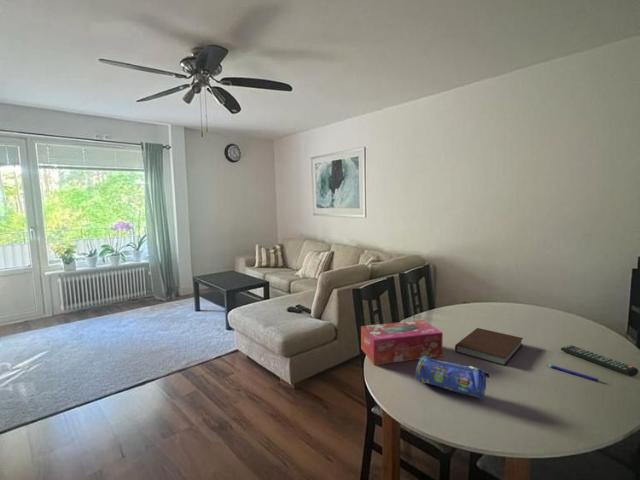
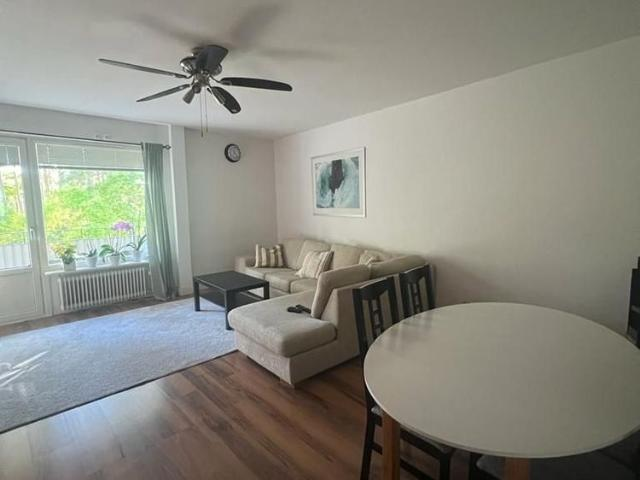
- remote control [560,344,639,378]
- notebook [454,327,524,367]
- pencil case [415,356,491,400]
- tissue box [360,319,444,366]
- pen [546,363,600,382]
